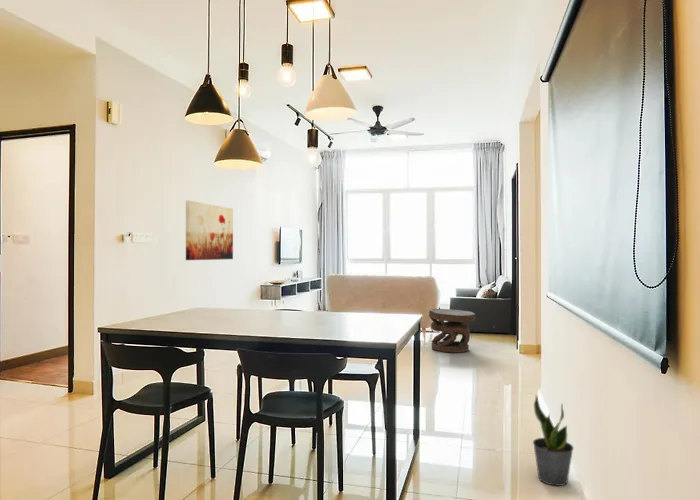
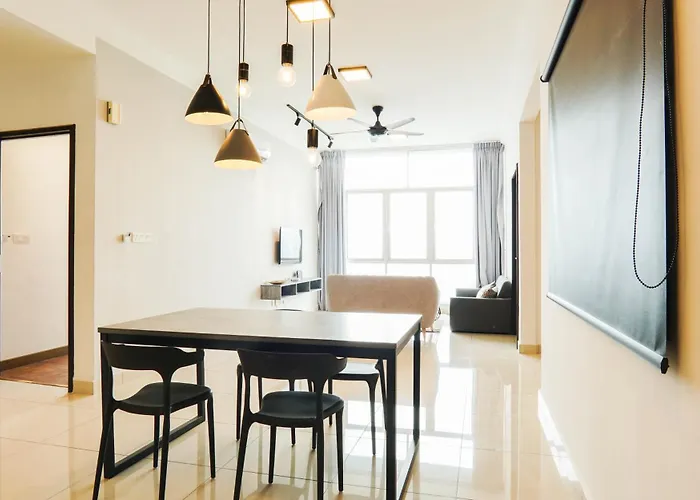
- potted plant [532,394,575,487]
- wall art [185,200,234,261]
- carved stool [428,308,476,354]
